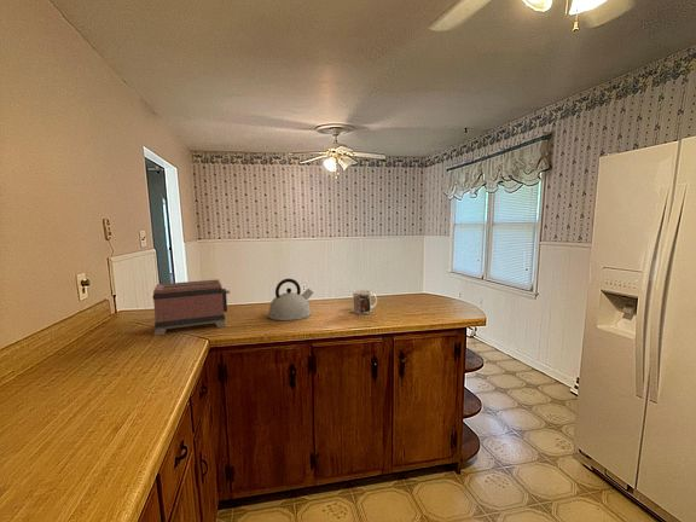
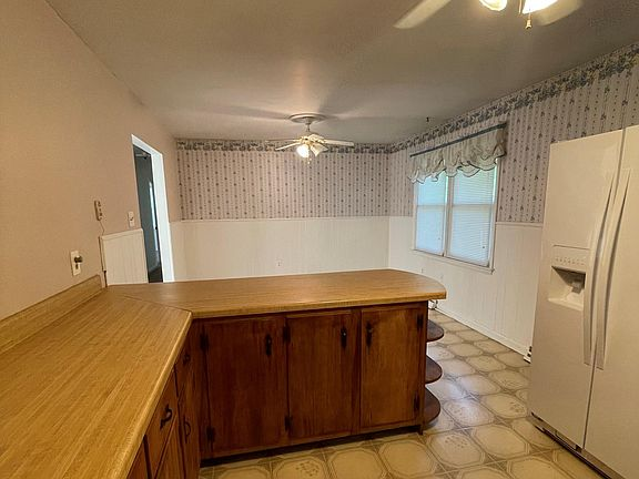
- mug [352,289,378,314]
- kettle [267,278,314,321]
- toaster [151,278,231,337]
